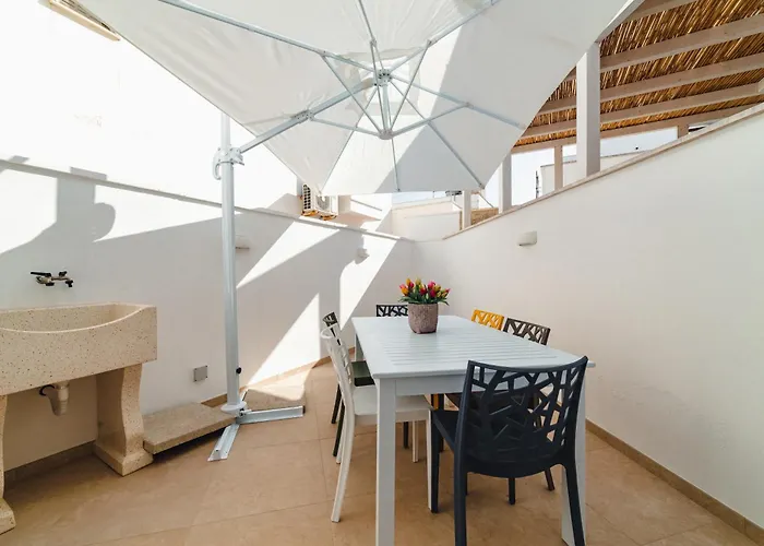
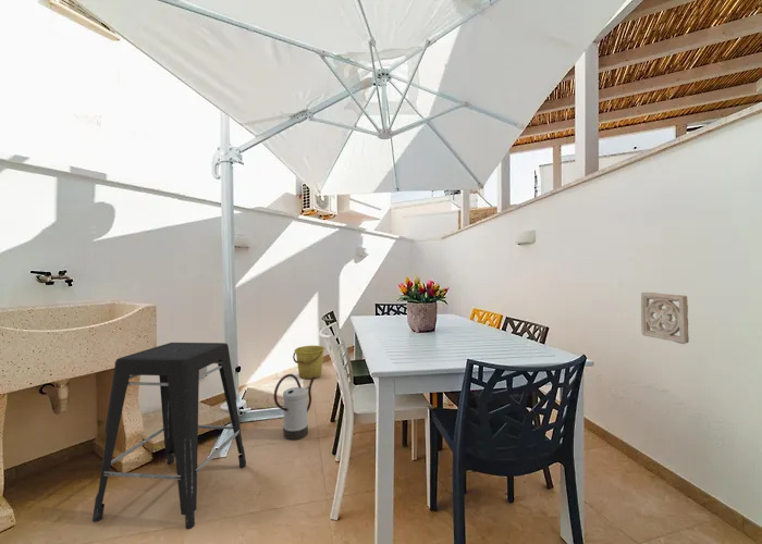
+ watering can [273,373,316,441]
+ wall ornament [640,292,690,345]
+ bucket [292,345,327,380]
+ stool [91,342,247,530]
